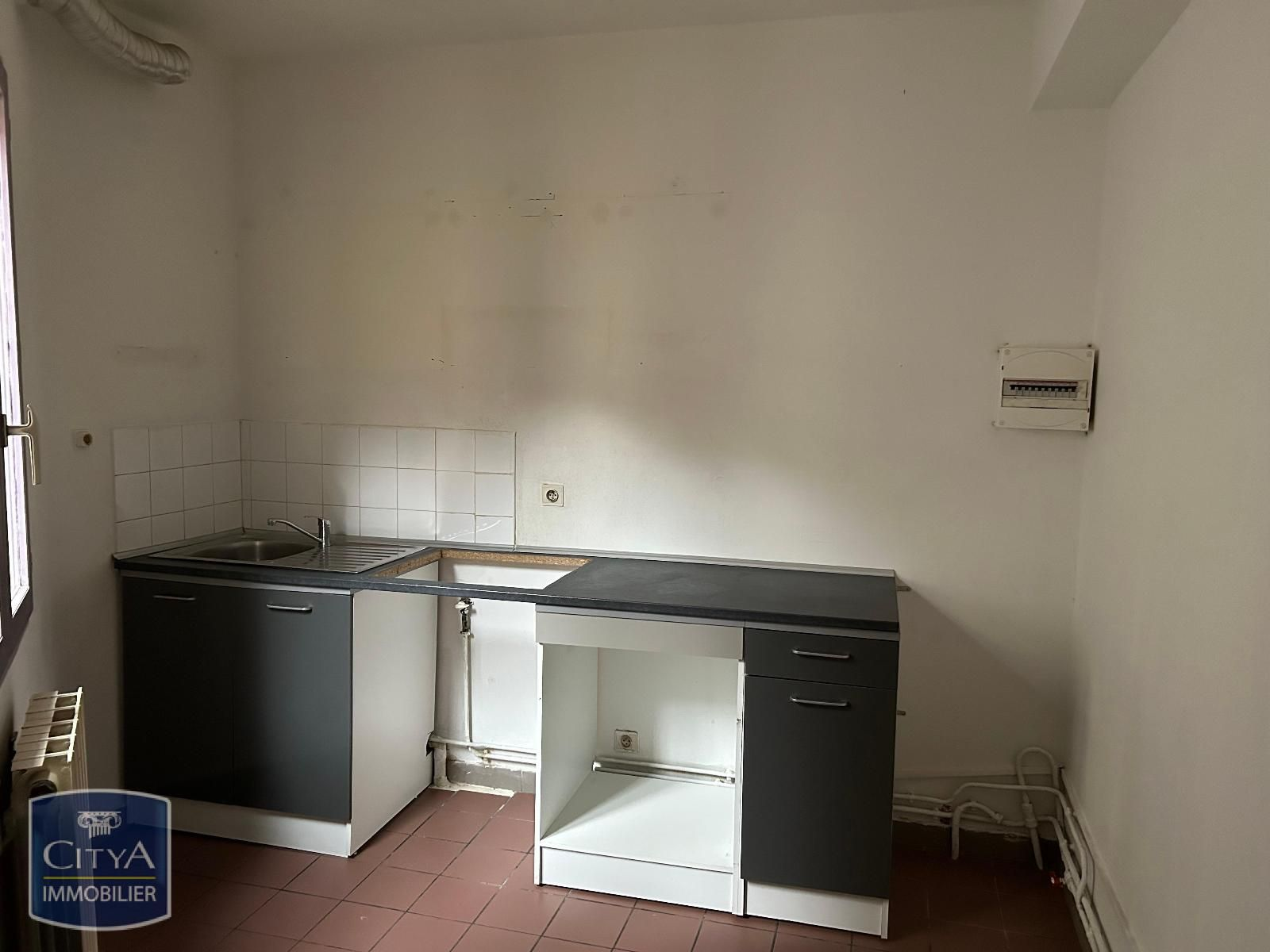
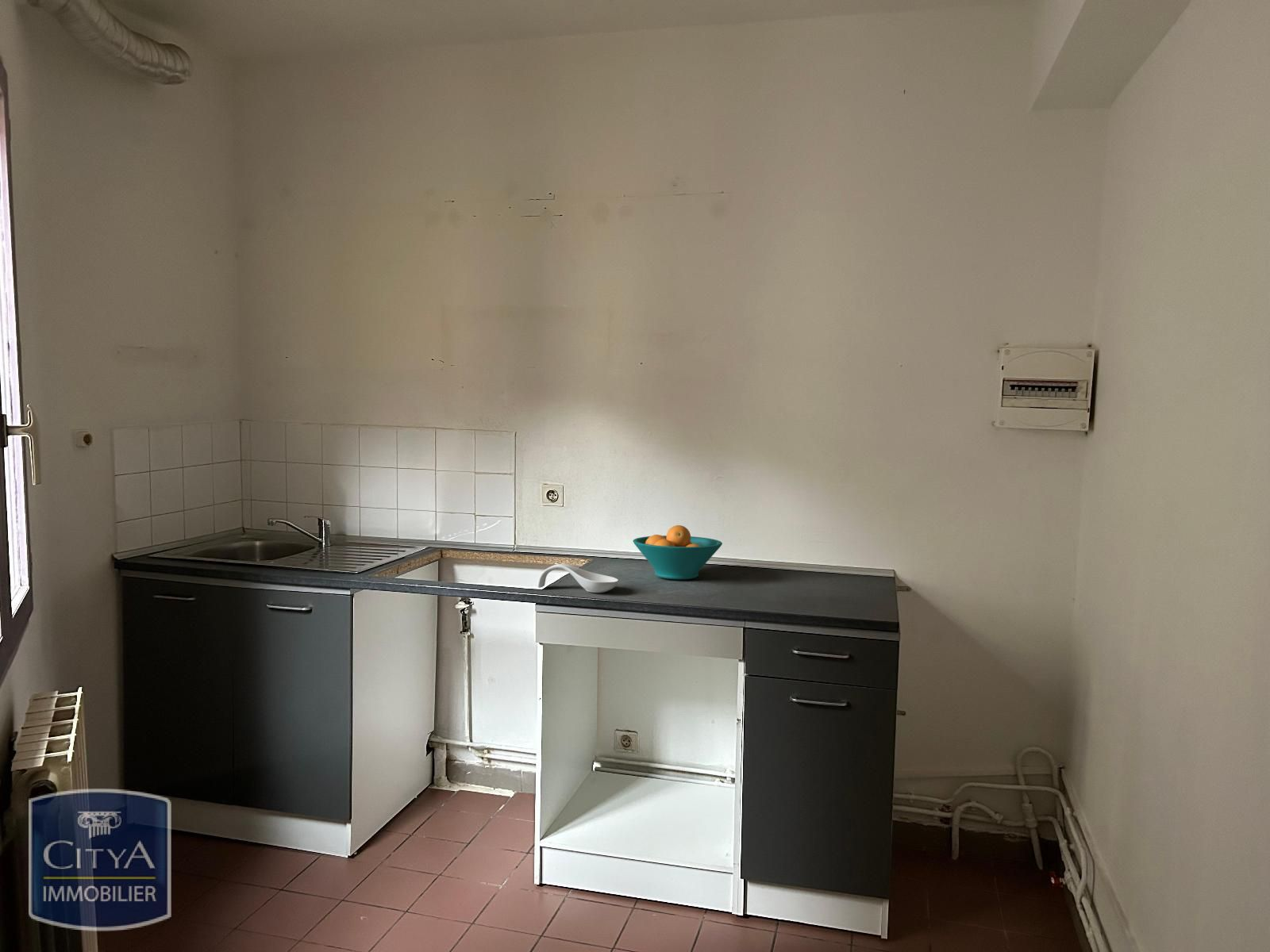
+ fruit bowl [632,524,723,580]
+ spoon rest [537,563,619,593]
